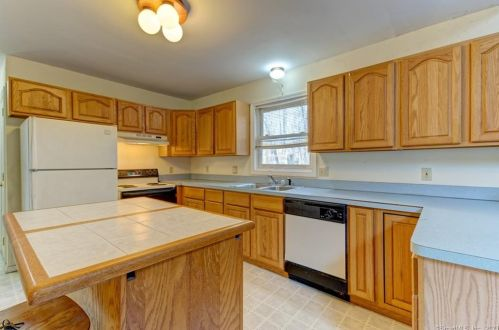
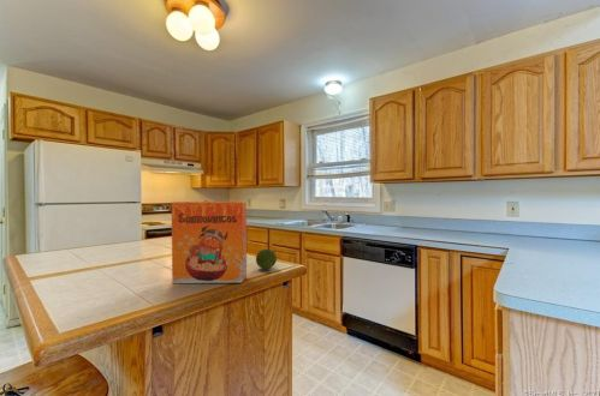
+ fruit [255,248,278,270]
+ cereal box [171,200,248,284]
